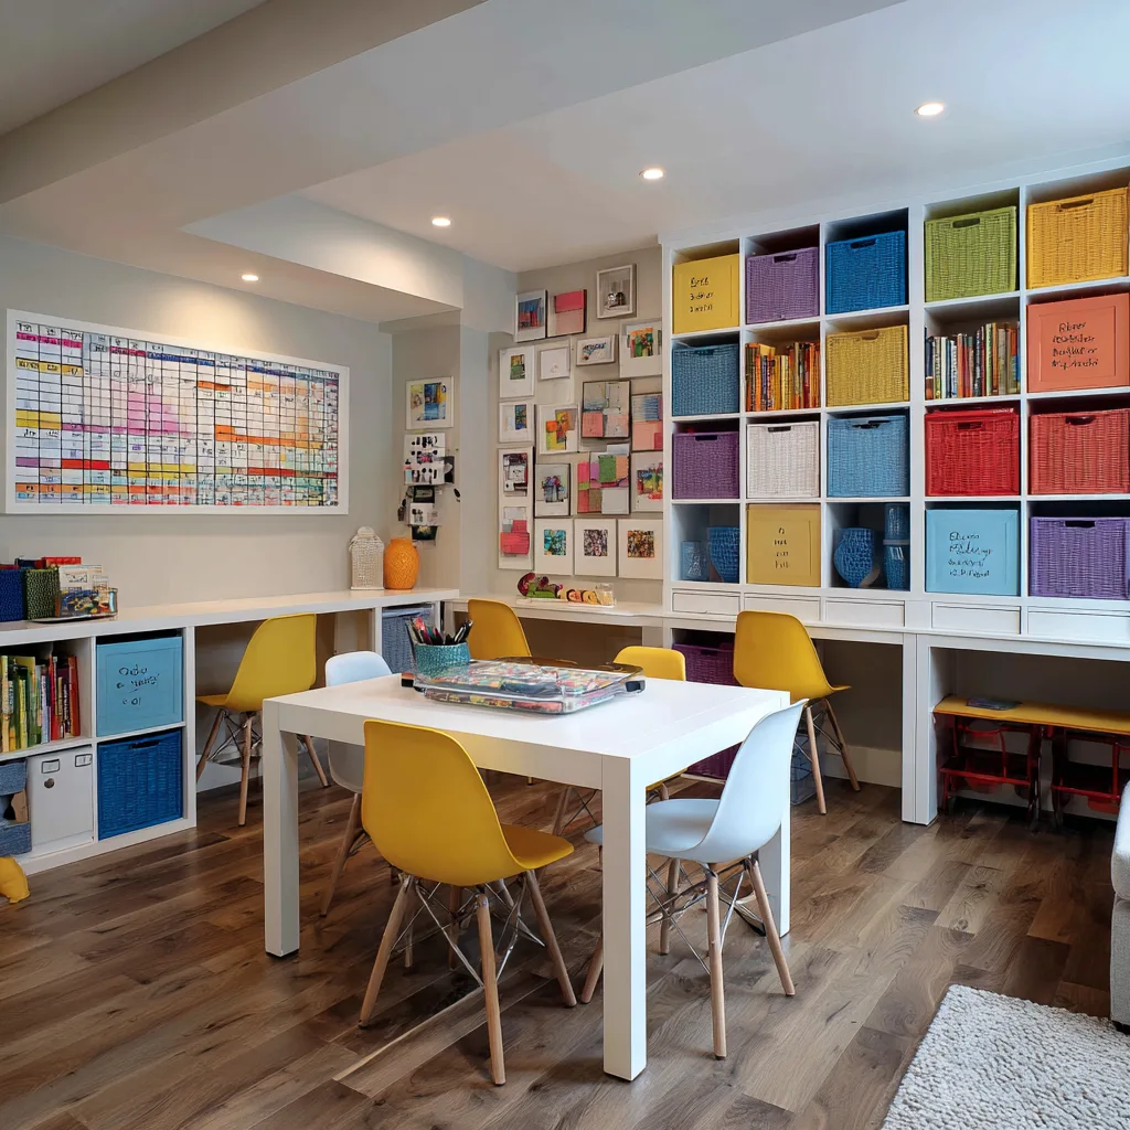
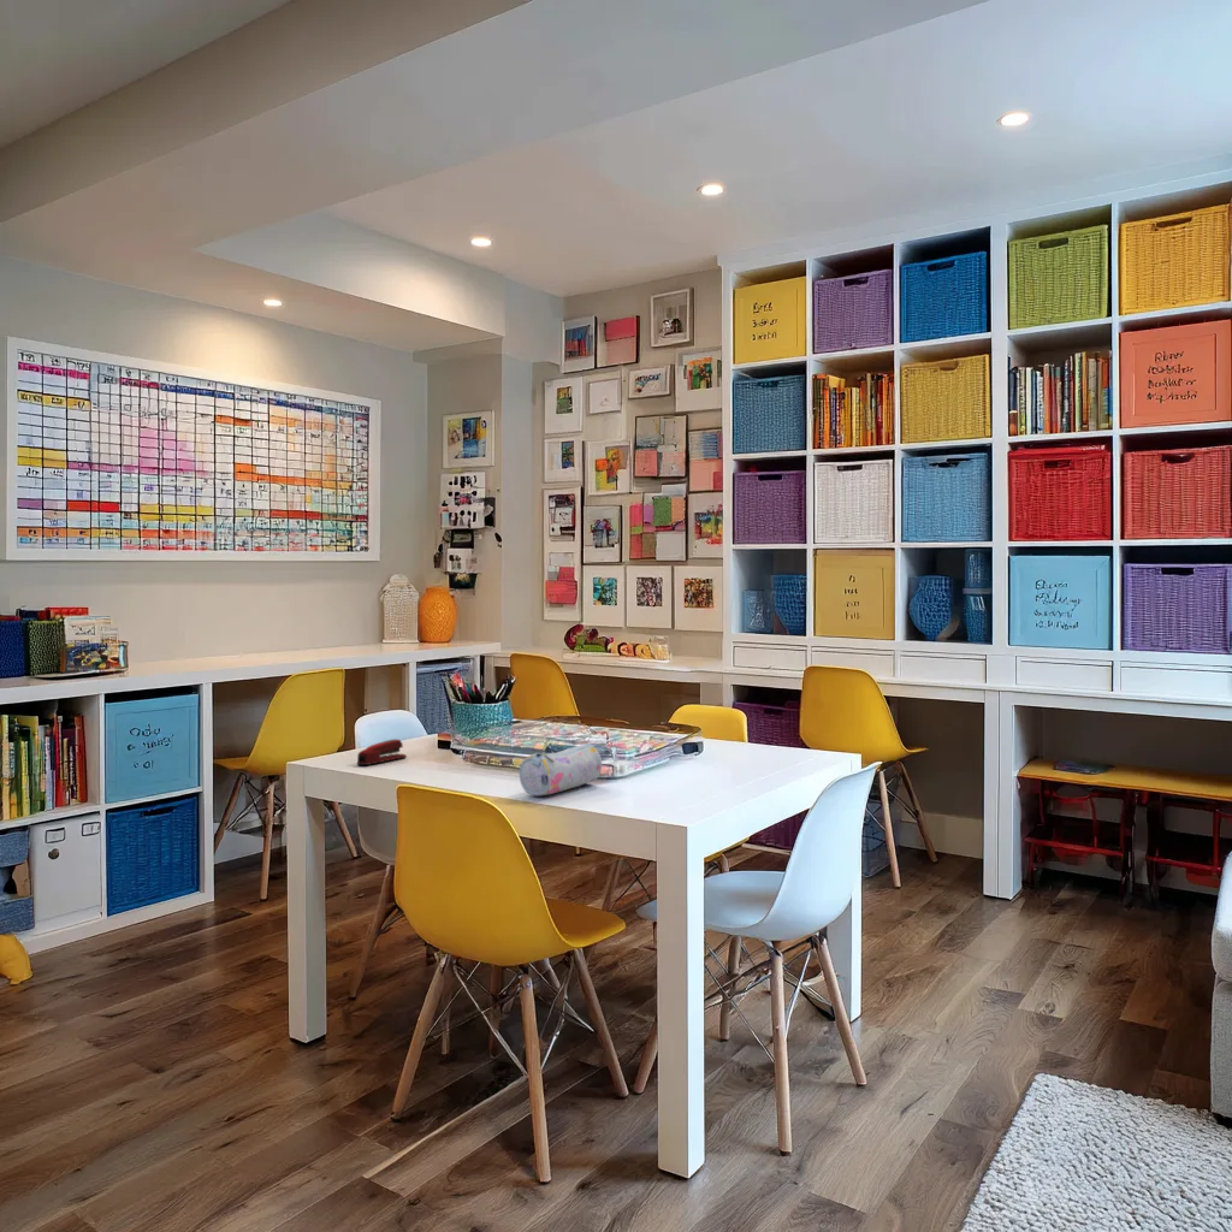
+ pencil case [519,742,603,796]
+ stapler [356,738,408,766]
